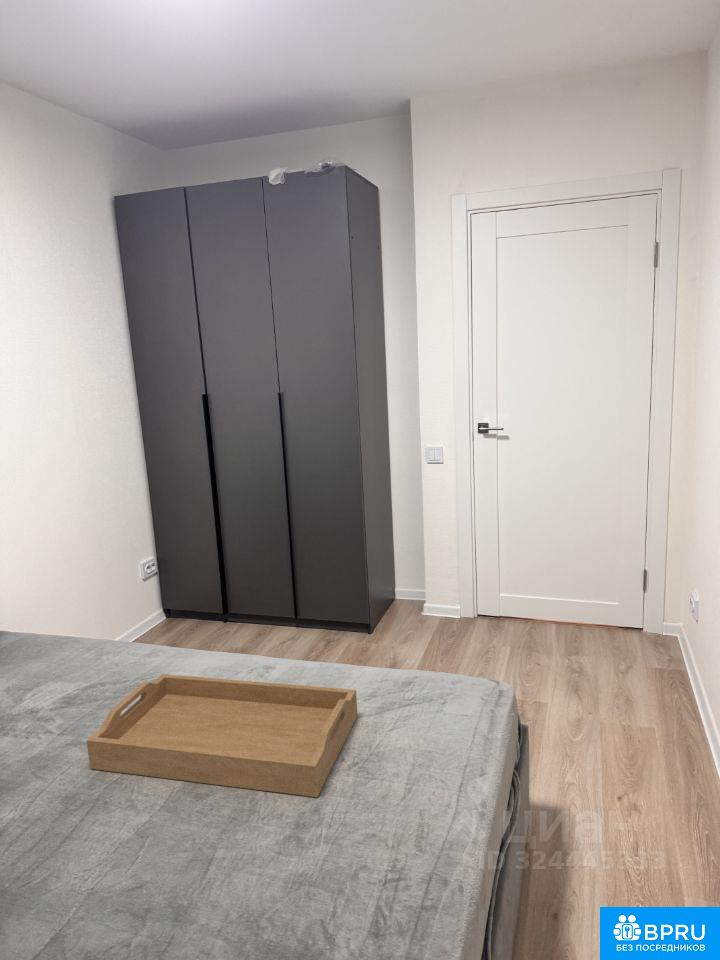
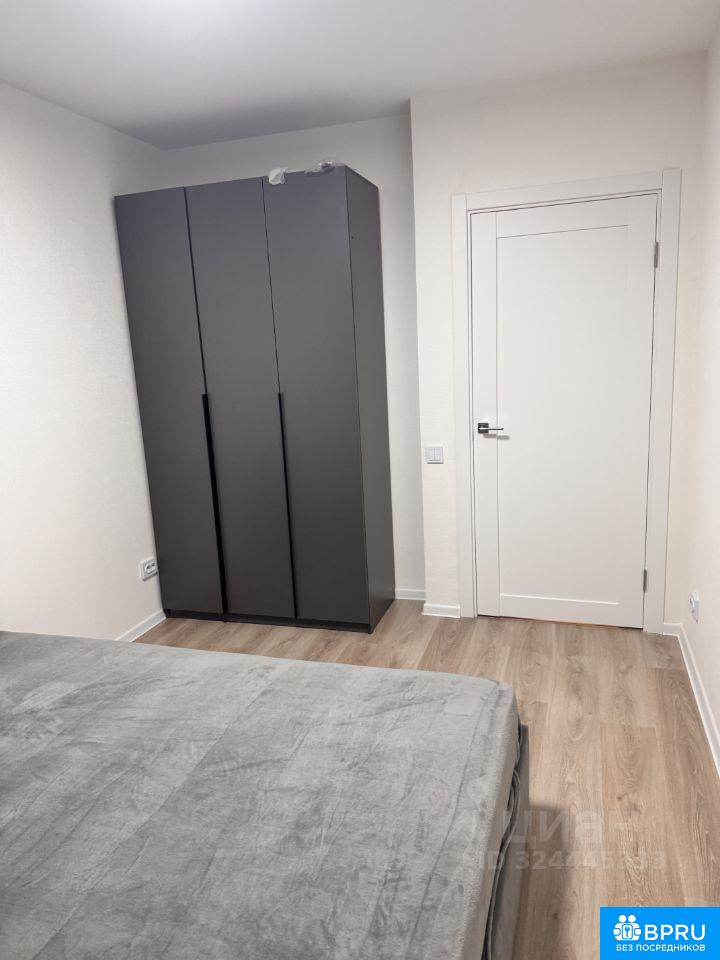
- serving tray [86,673,358,798]
